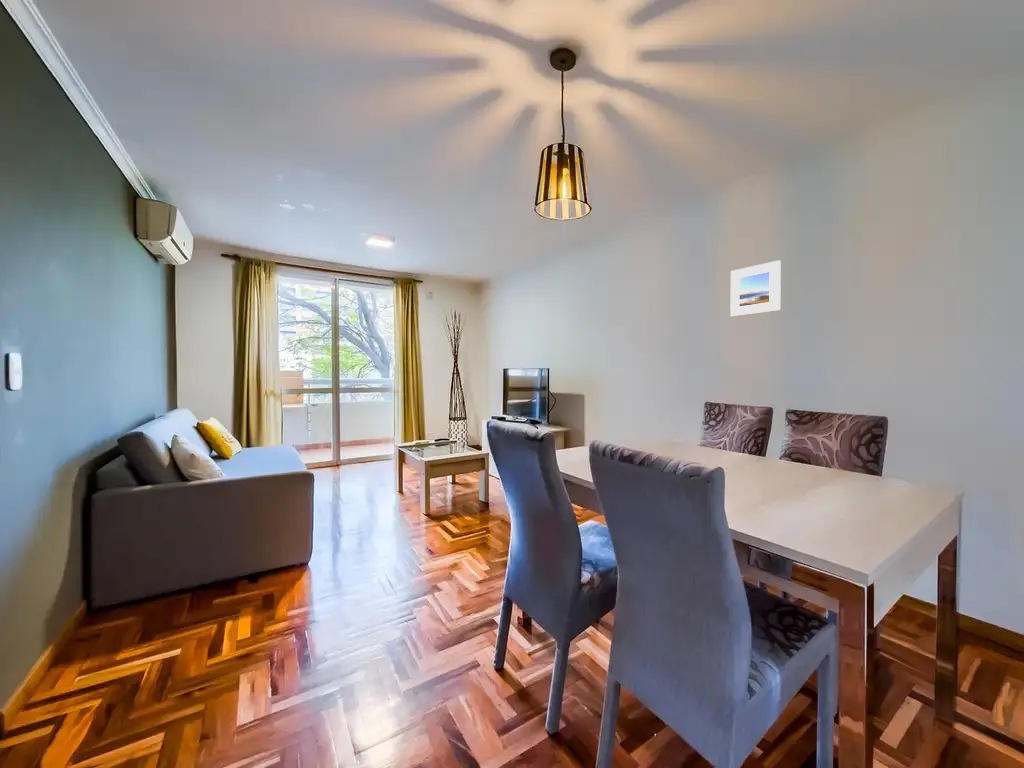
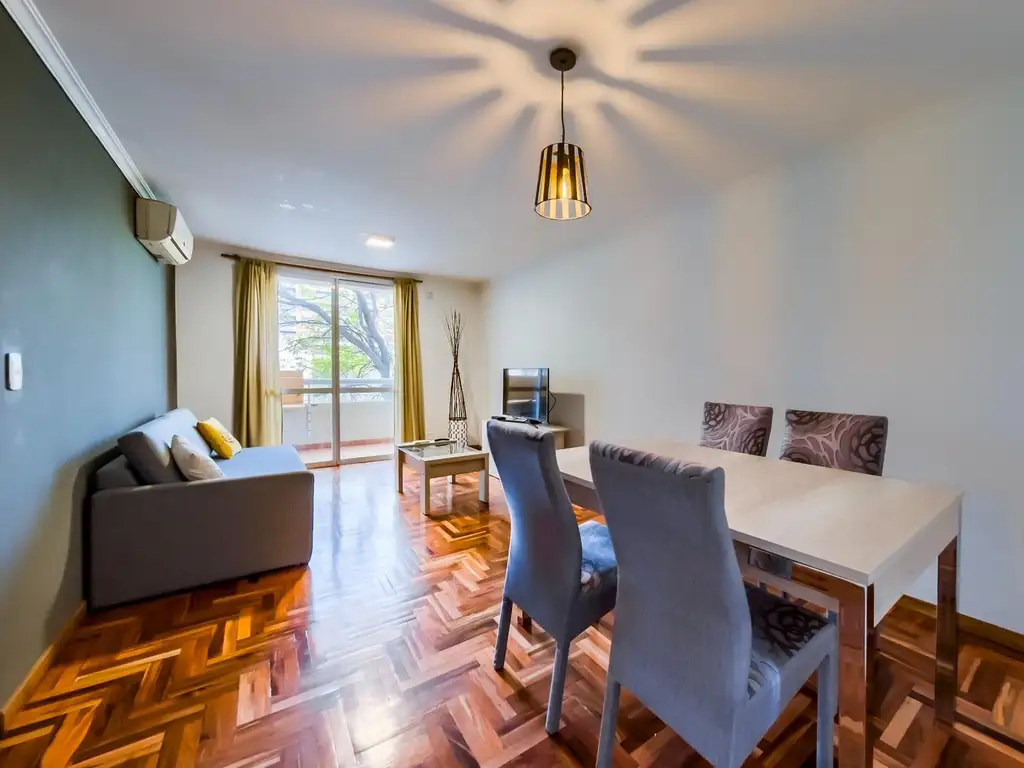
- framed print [729,259,782,317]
